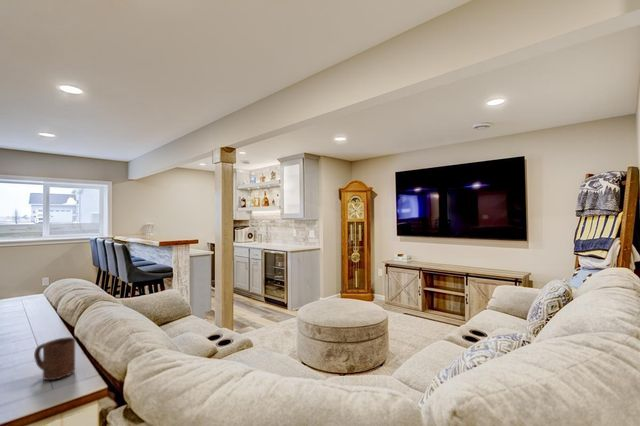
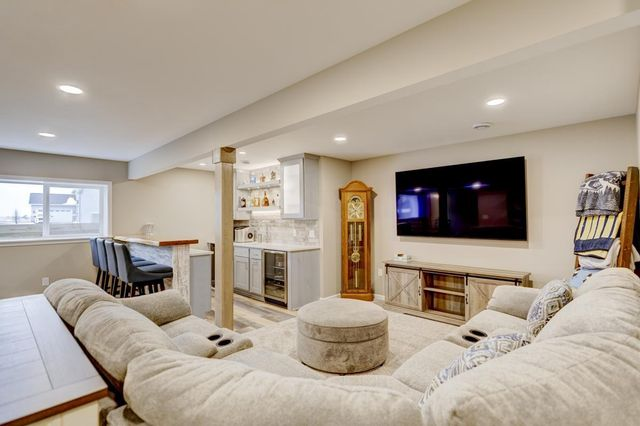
- cup [33,336,76,381]
